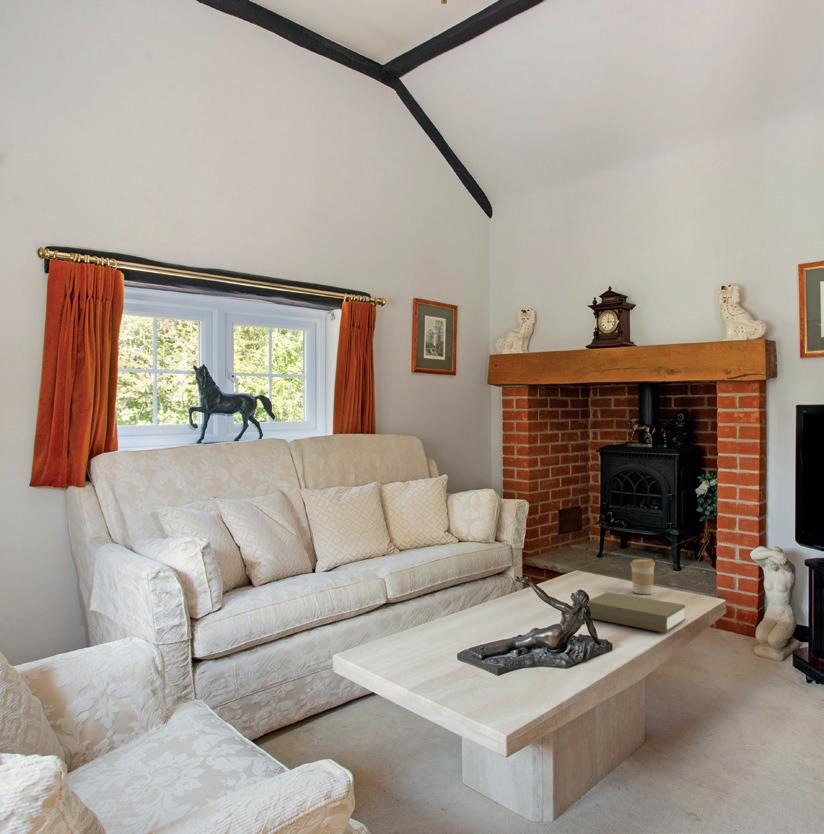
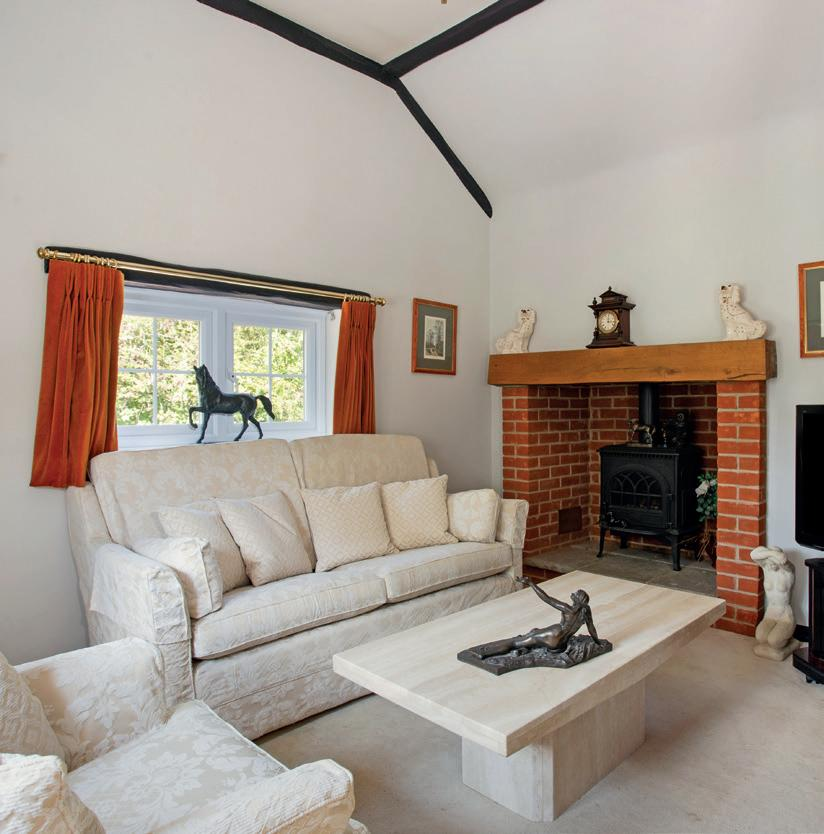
- coffee cup [629,558,656,595]
- book [587,591,686,634]
